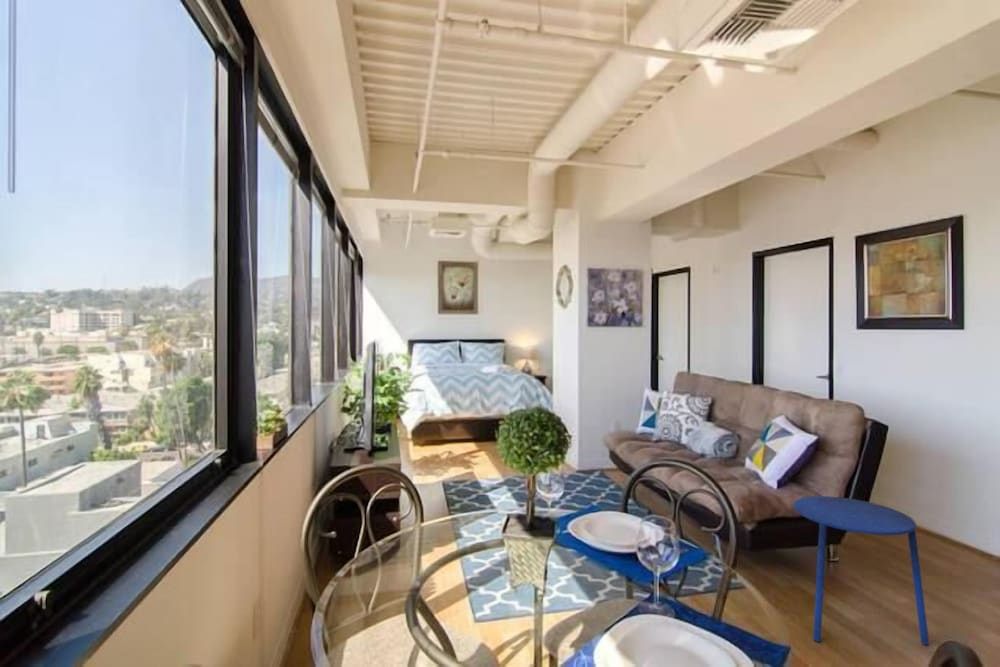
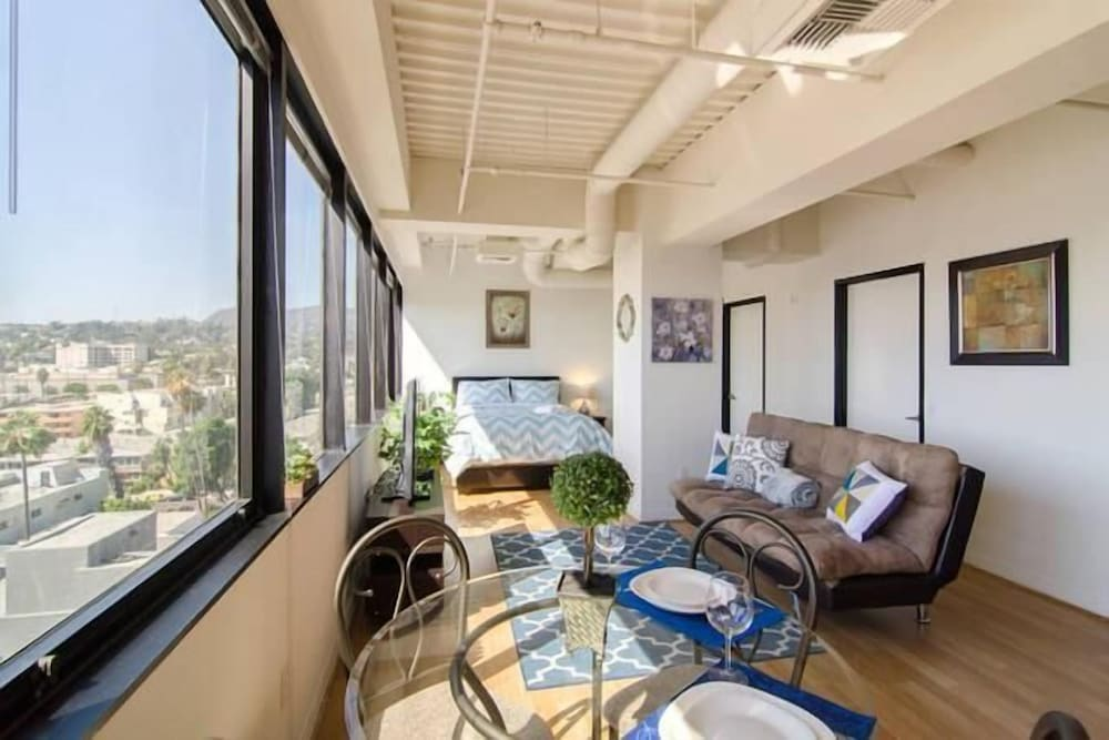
- side table [793,495,930,646]
